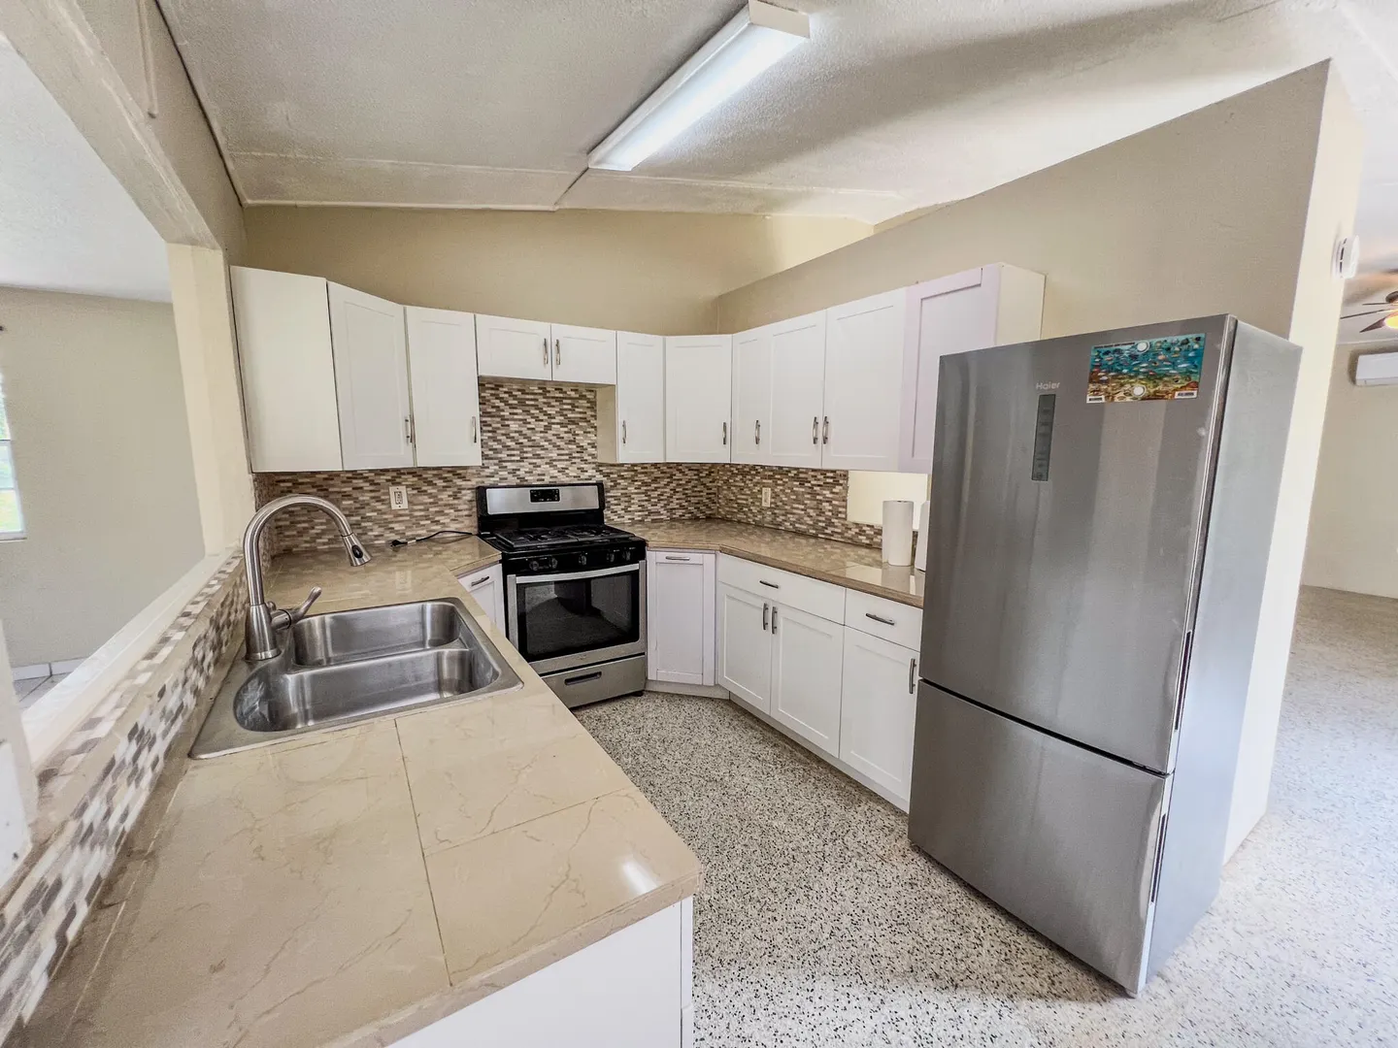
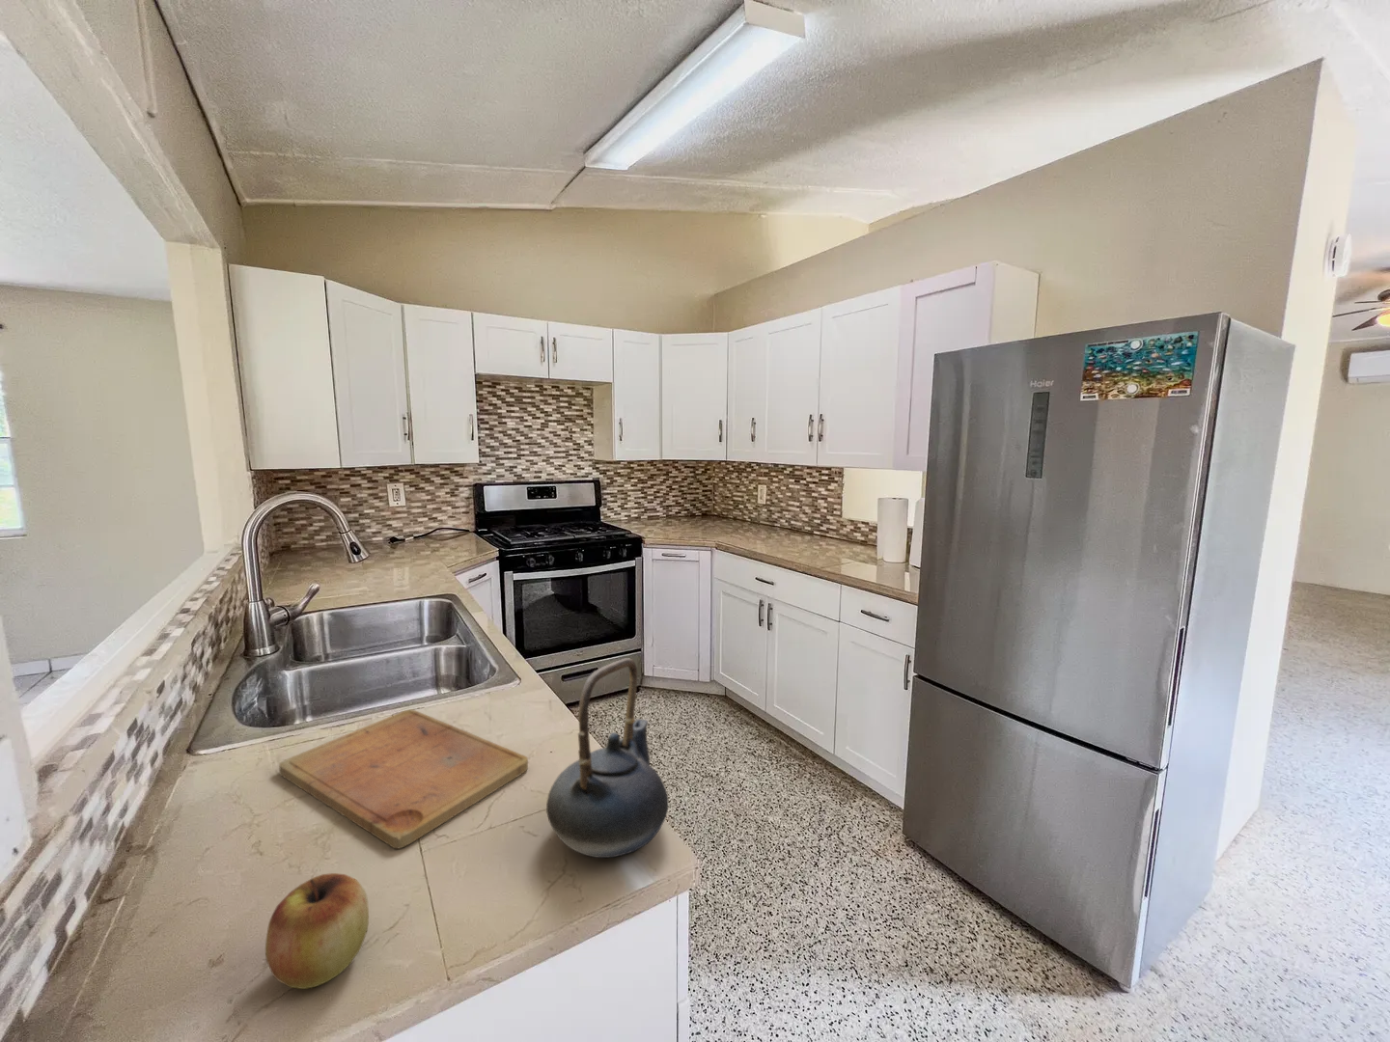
+ cutting board [278,708,529,850]
+ teapot [545,657,669,859]
+ apple [265,872,370,989]
